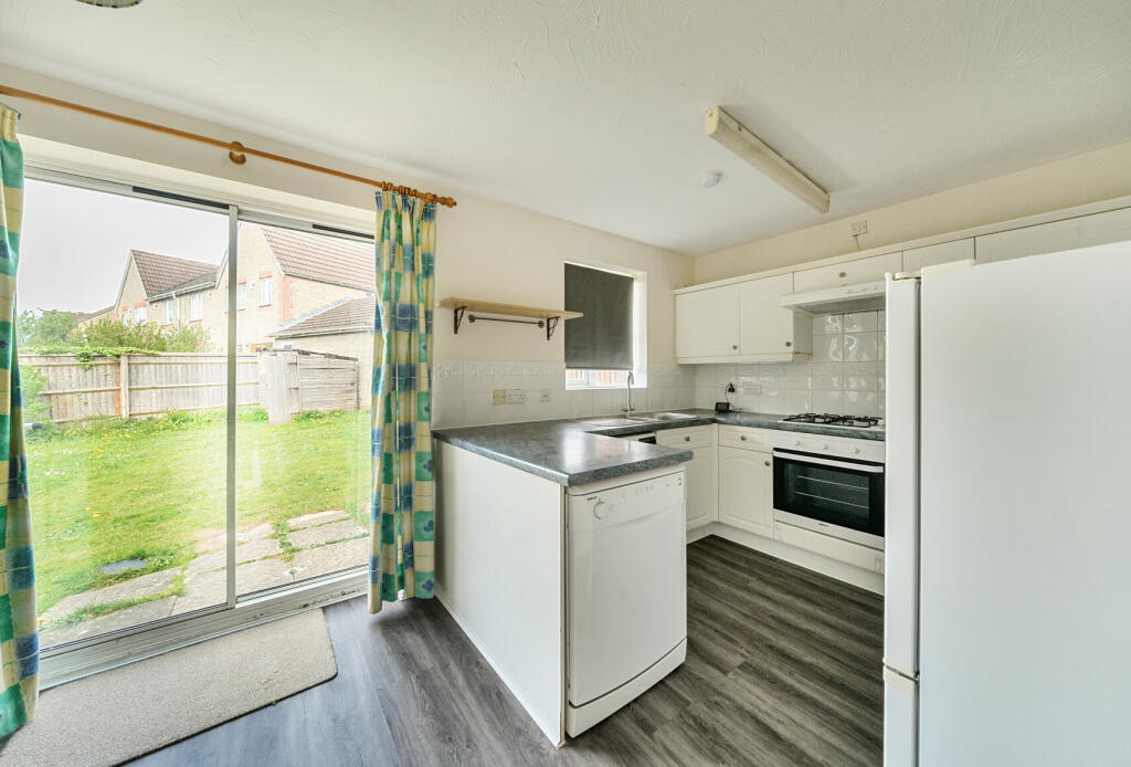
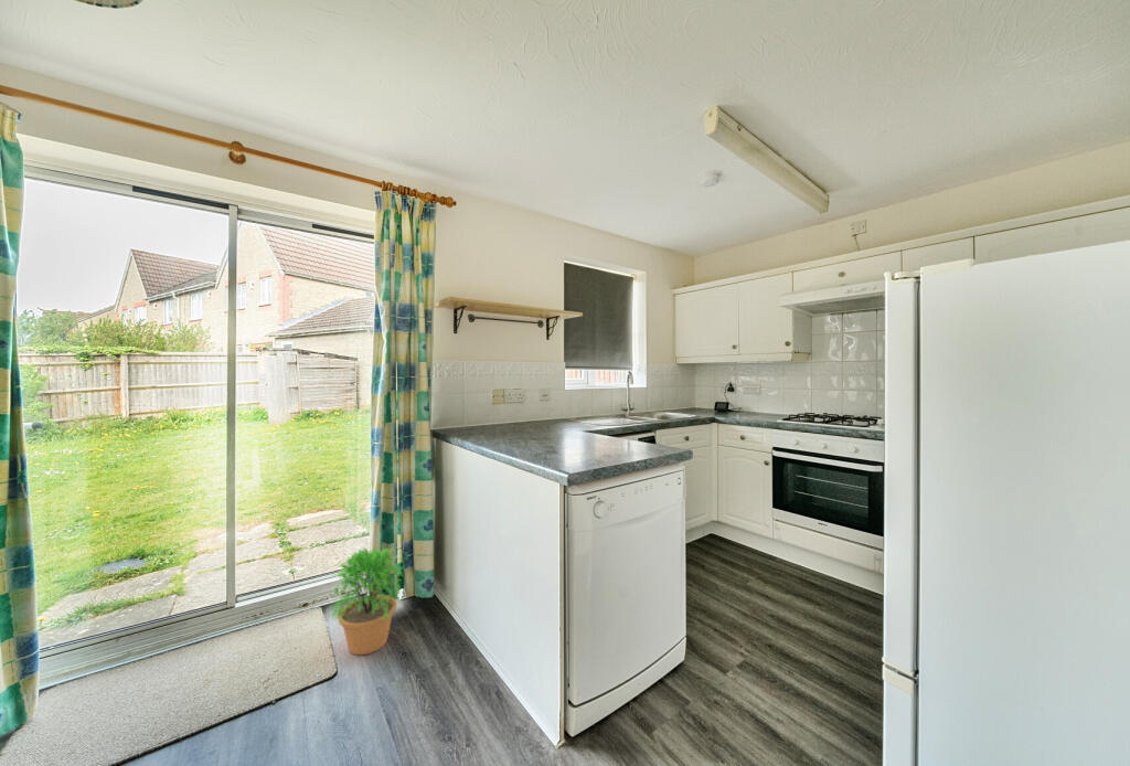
+ potted plant [328,546,404,656]
